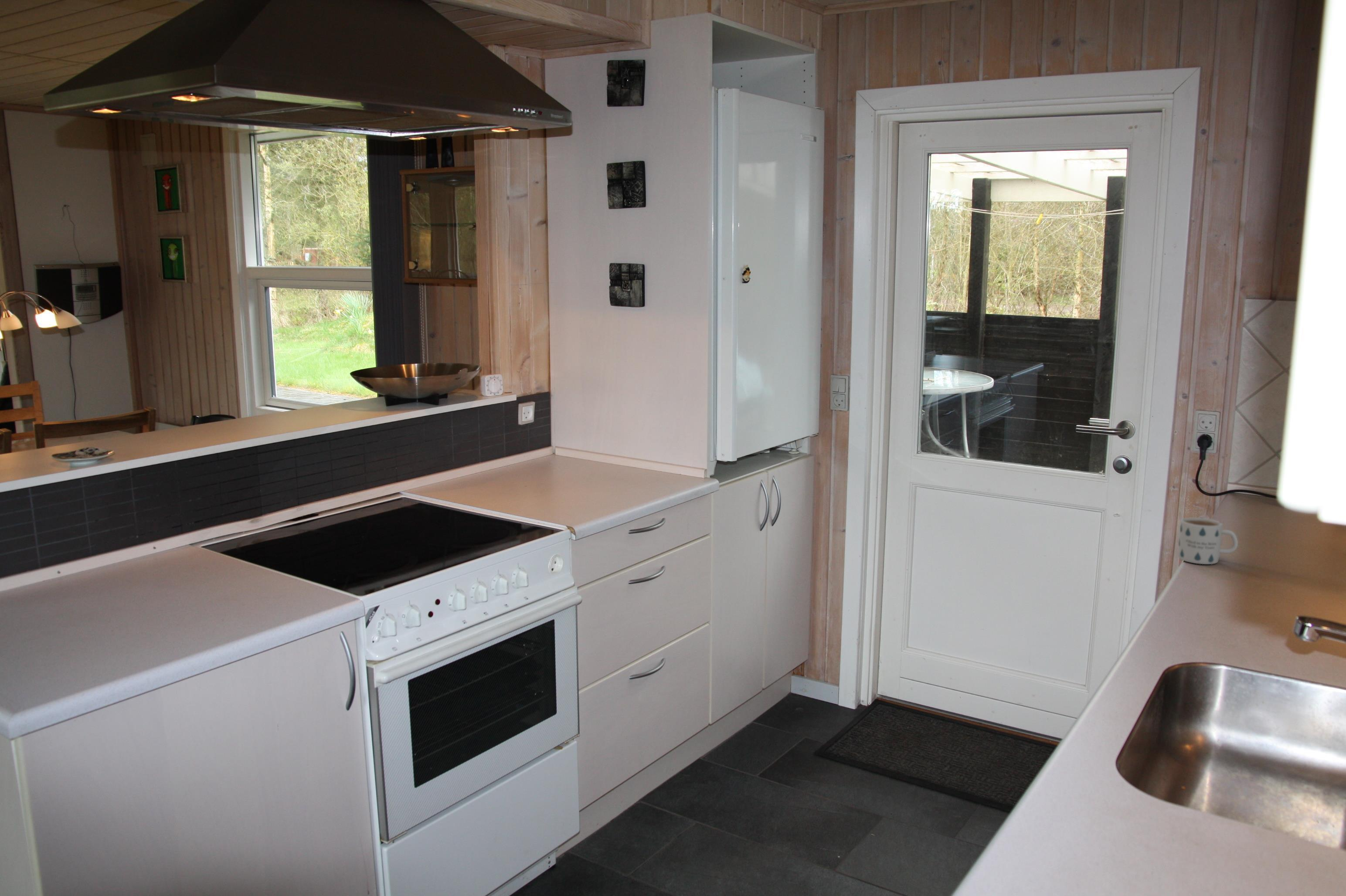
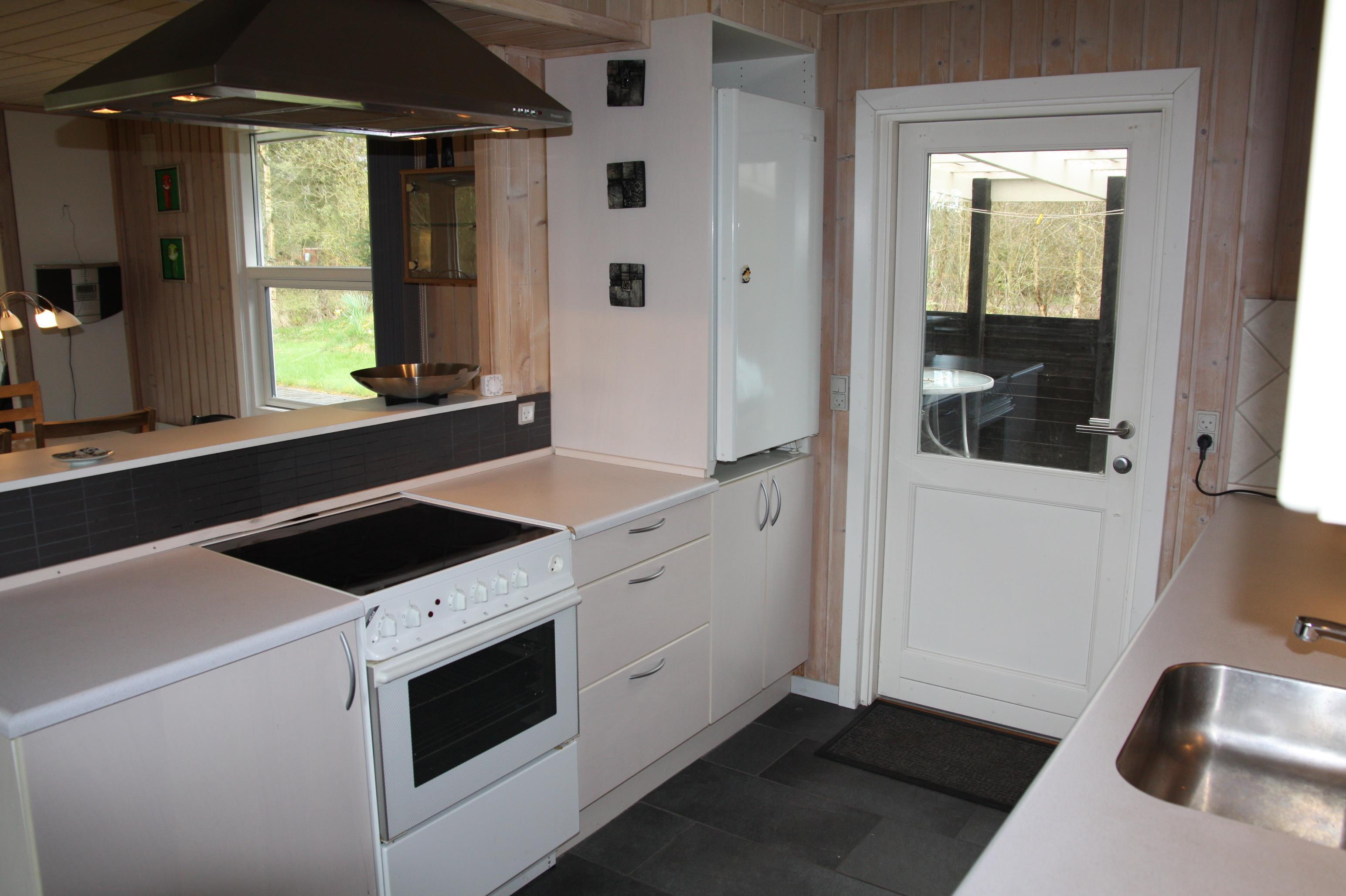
- mug [1178,517,1238,565]
